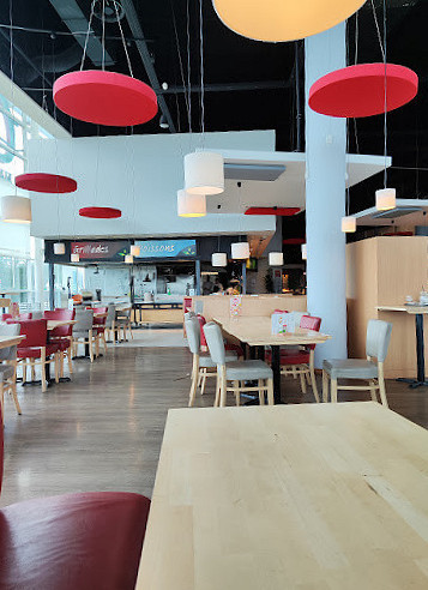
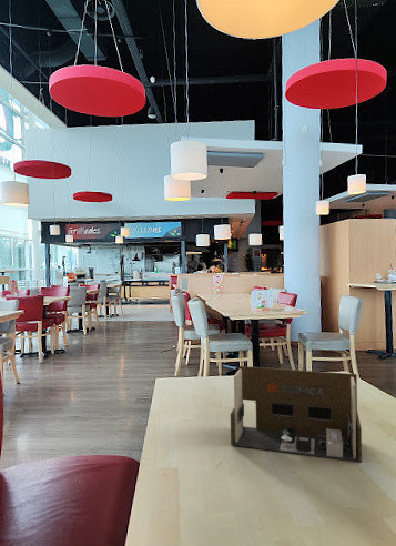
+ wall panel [230,365,363,464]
